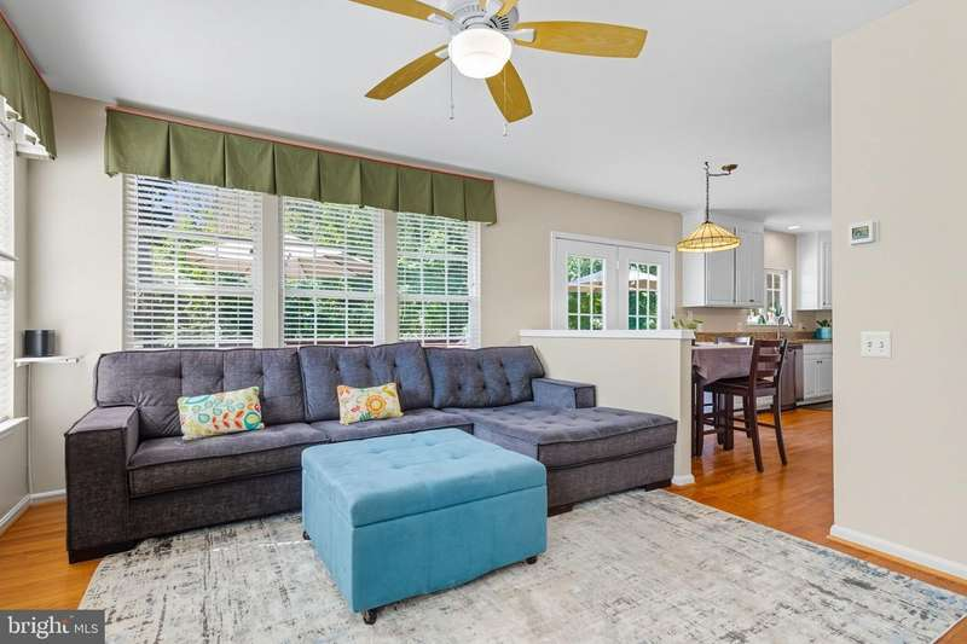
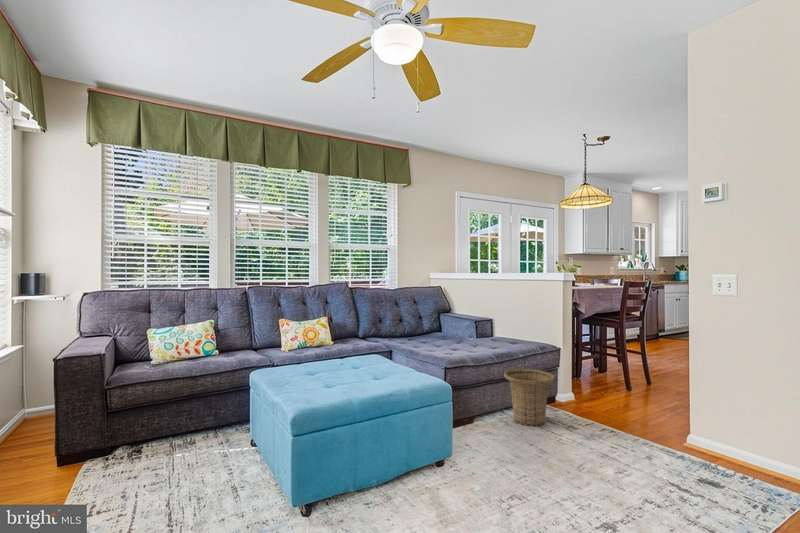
+ basket [503,368,556,427]
